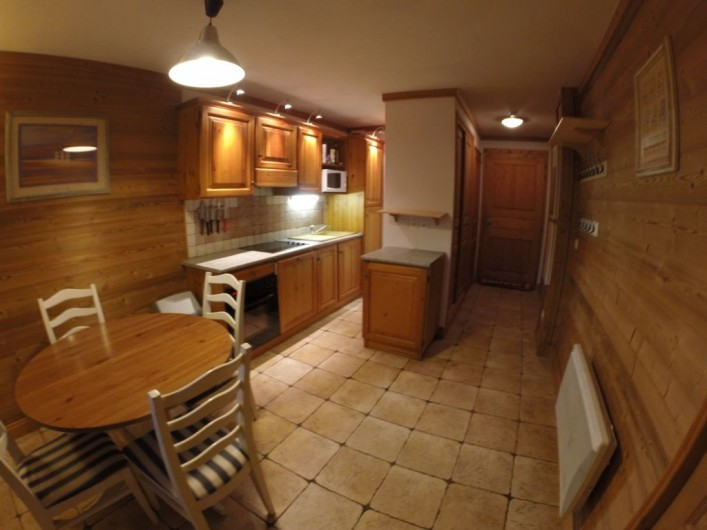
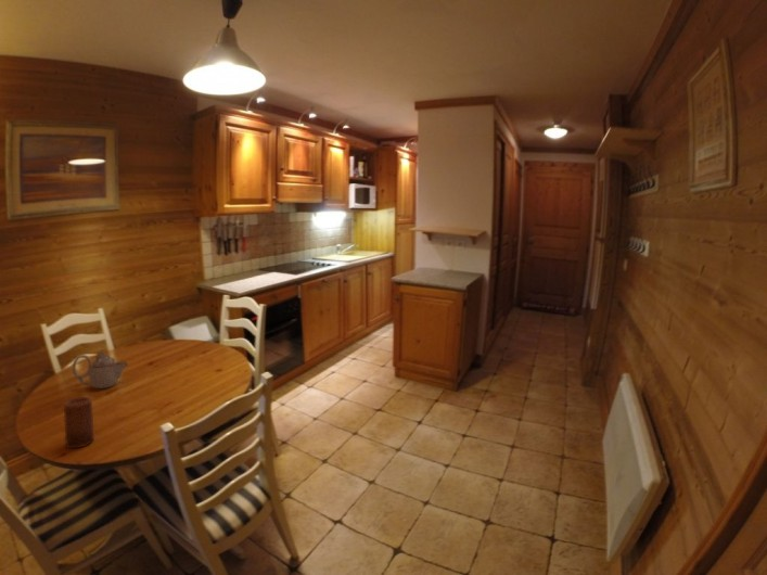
+ candle [63,396,95,449]
+ teapot [72,349,129,389]
